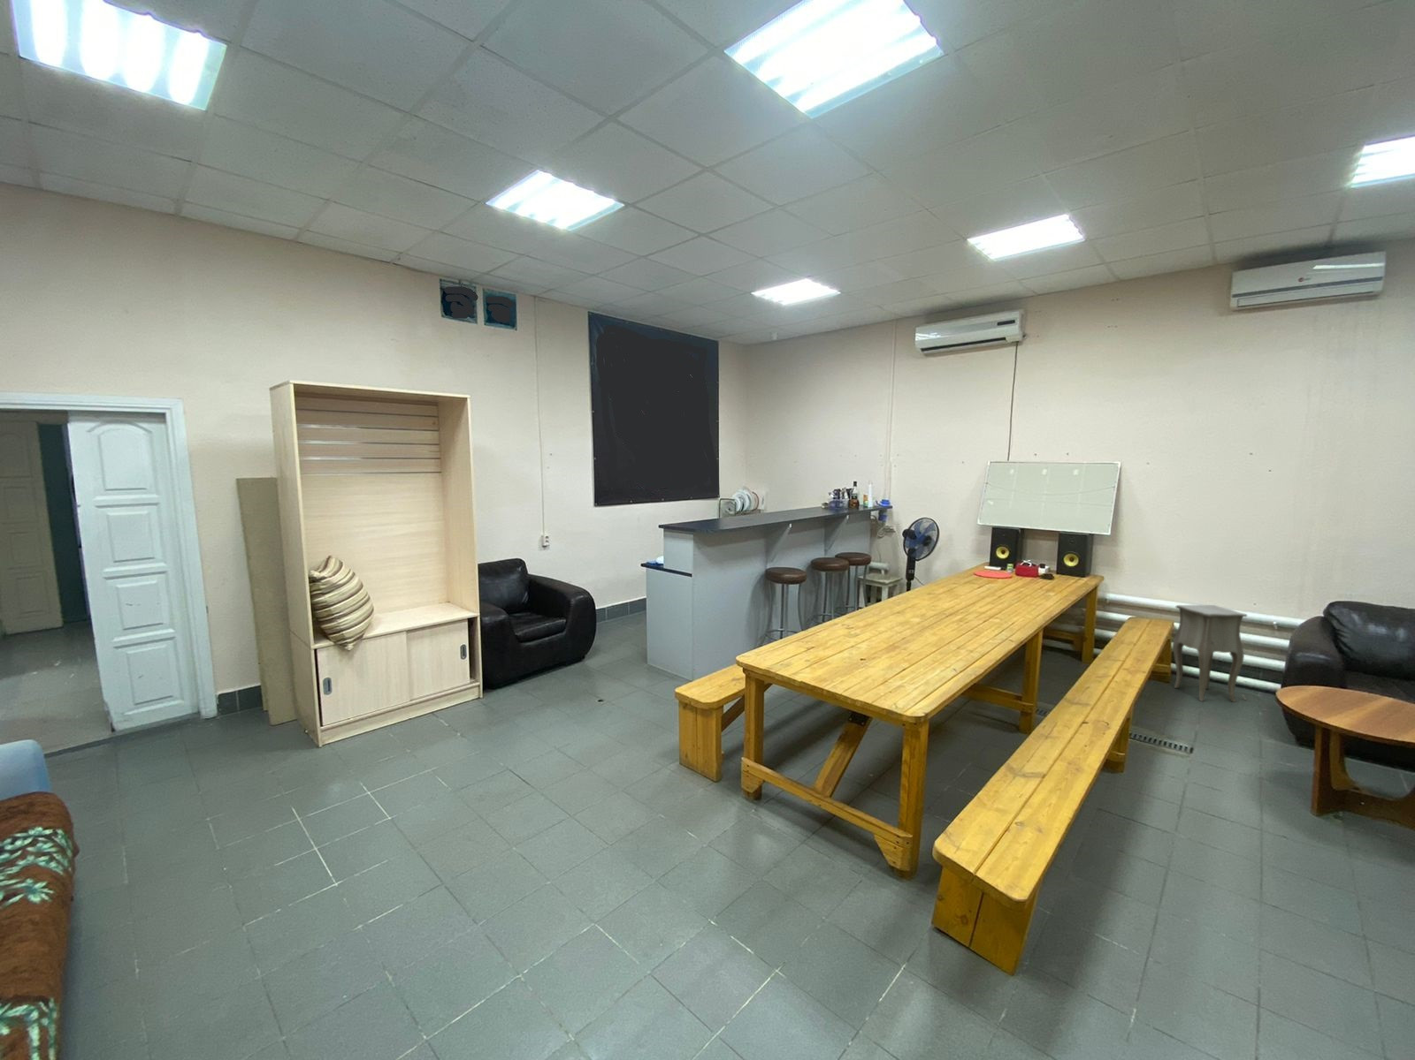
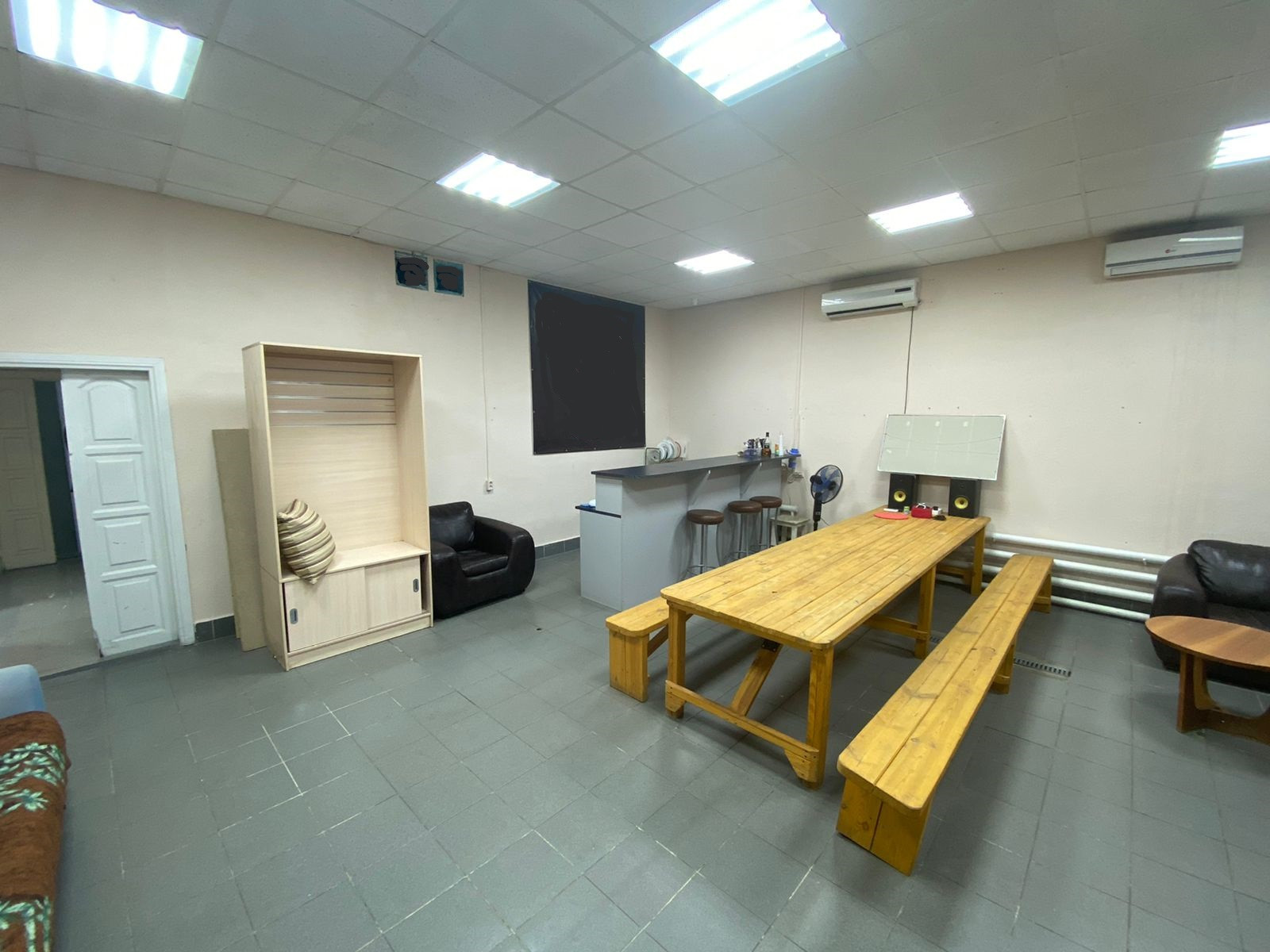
- side table [1172,605,1248,703]
